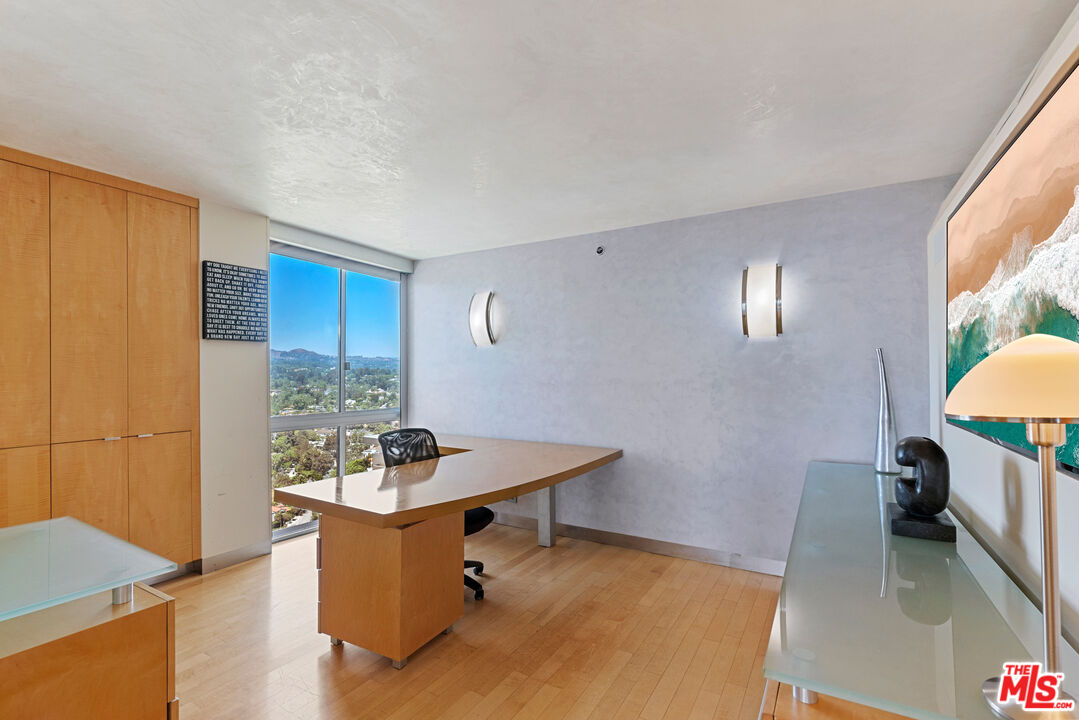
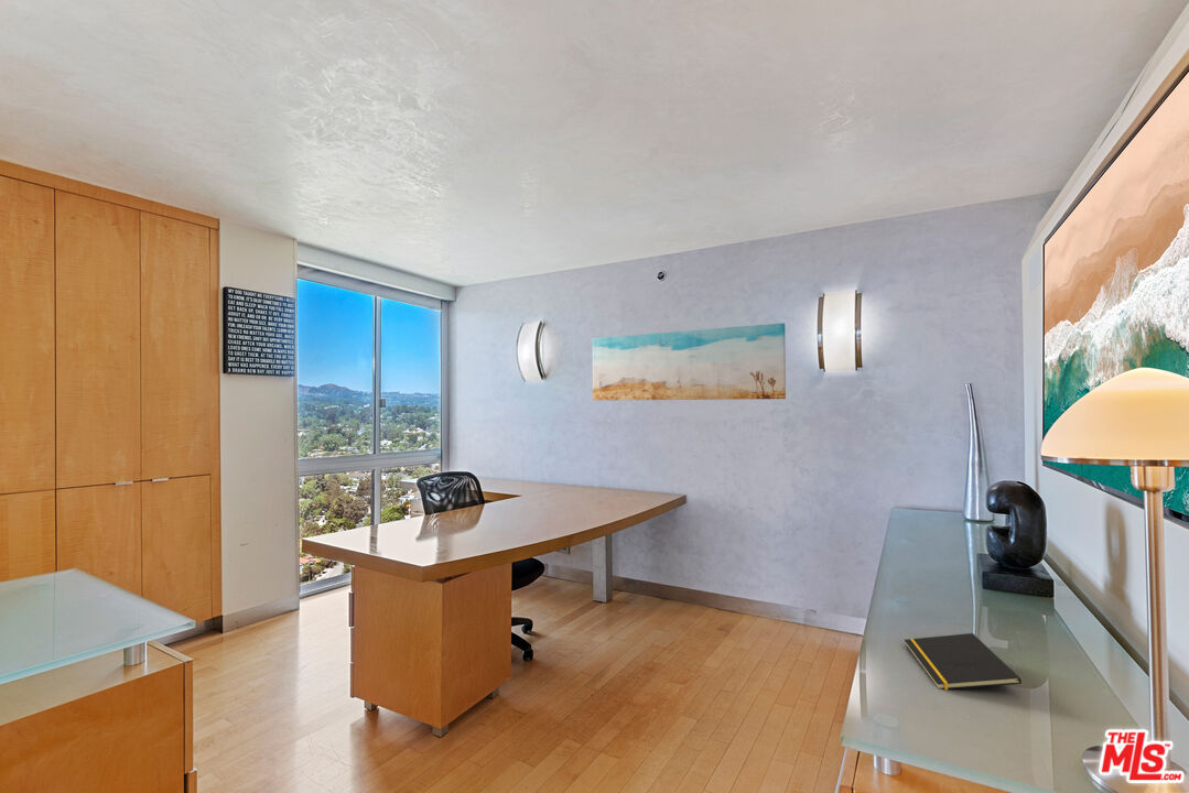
+ wall art [592,322,787,401]
+ notepad [904,632,1023,691]
